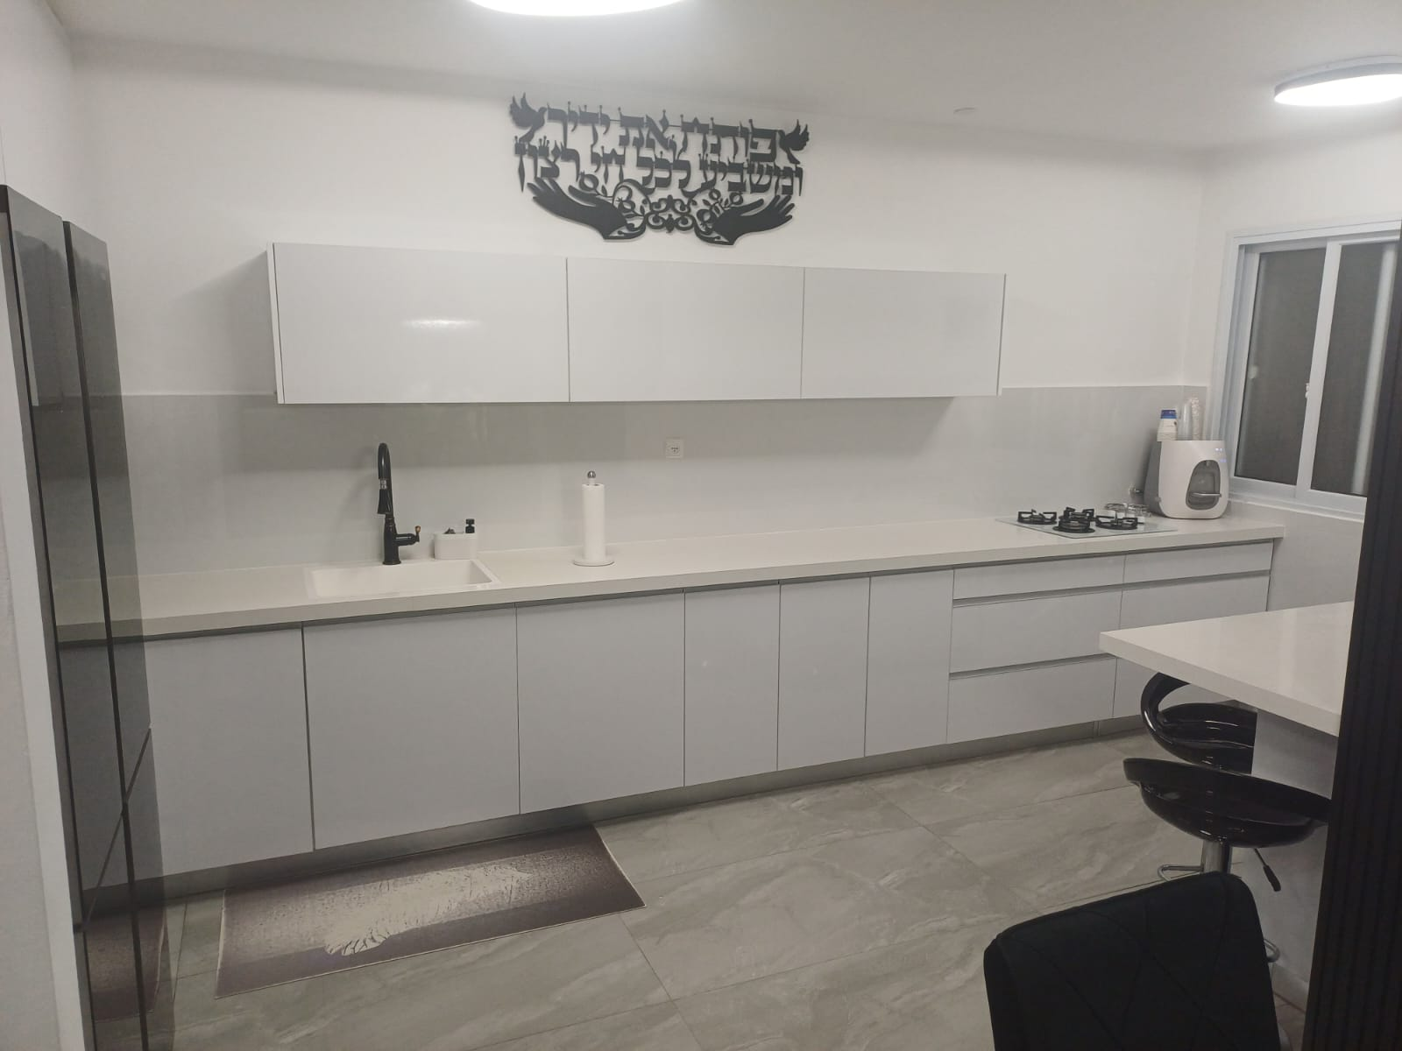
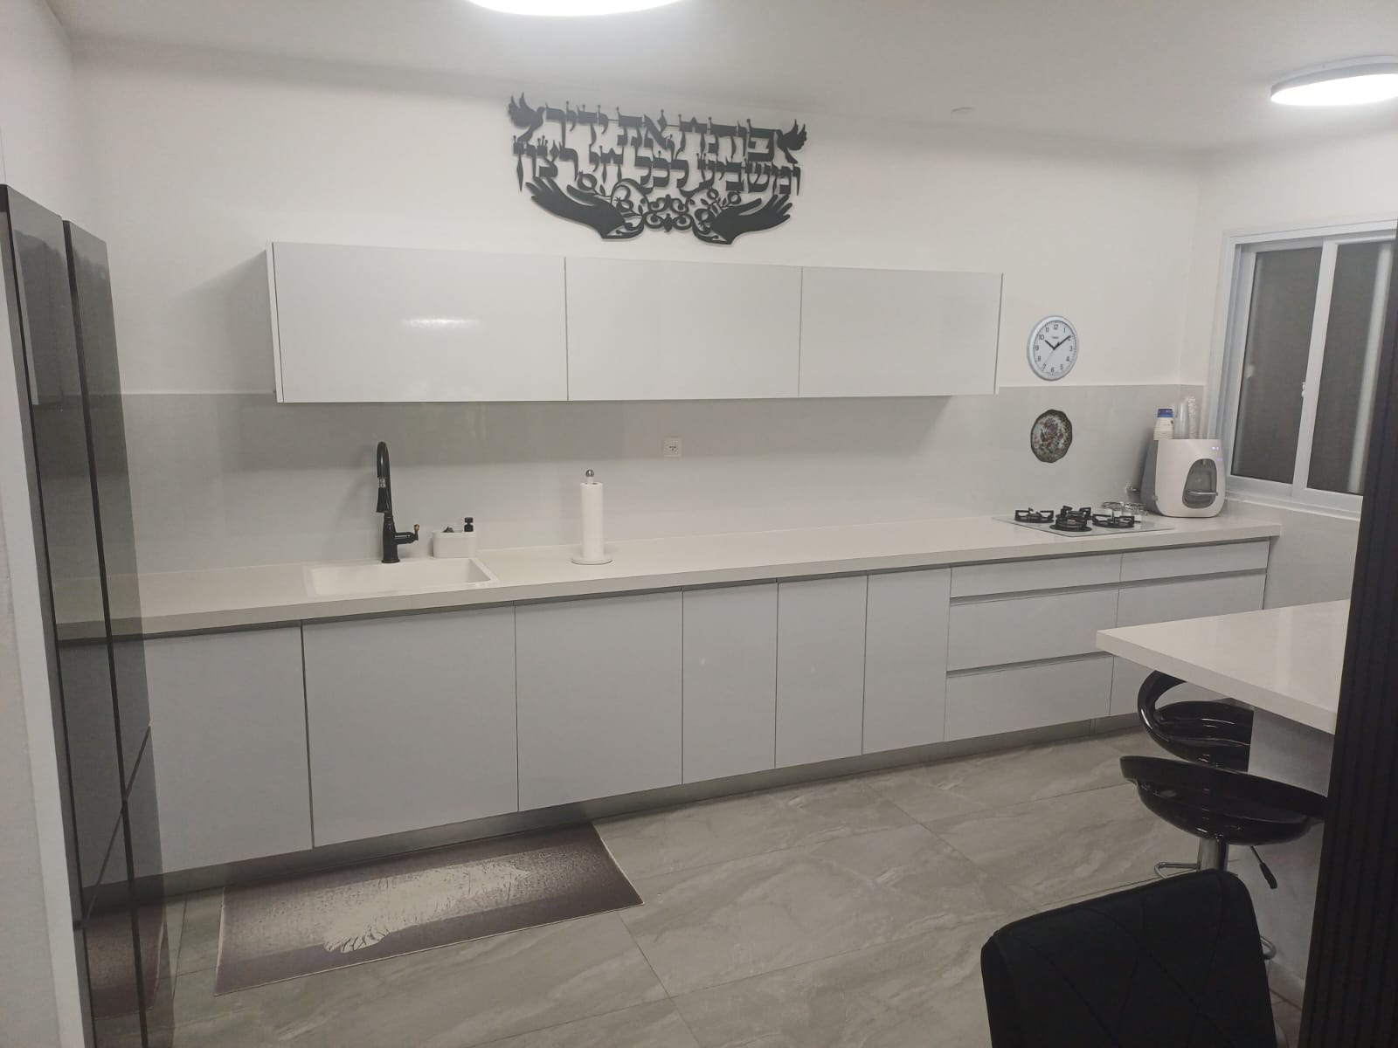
+ wall clock [1026,315,1080,382]
+ decorative plate [1029,408,1073,463]
